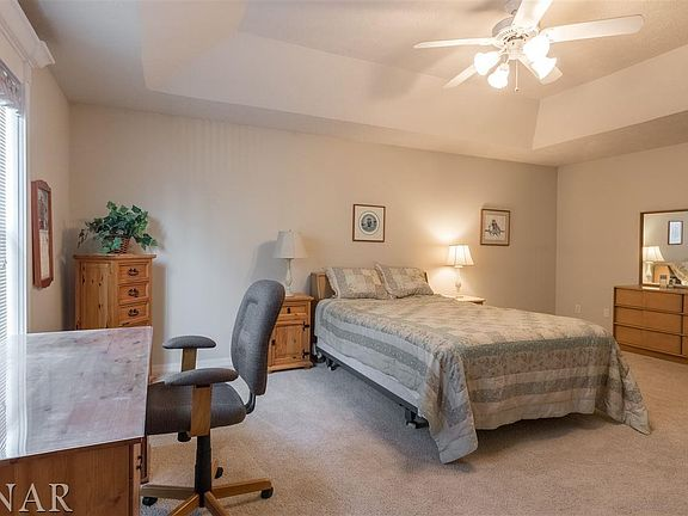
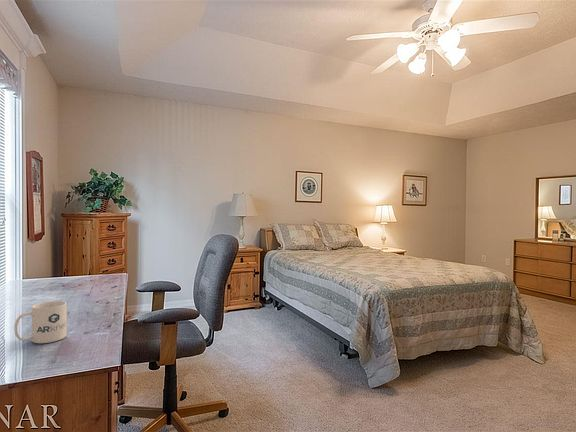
+ mug [13,300,67,344]
